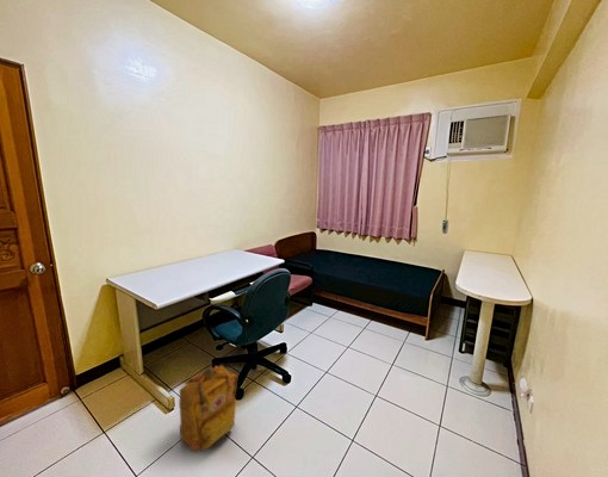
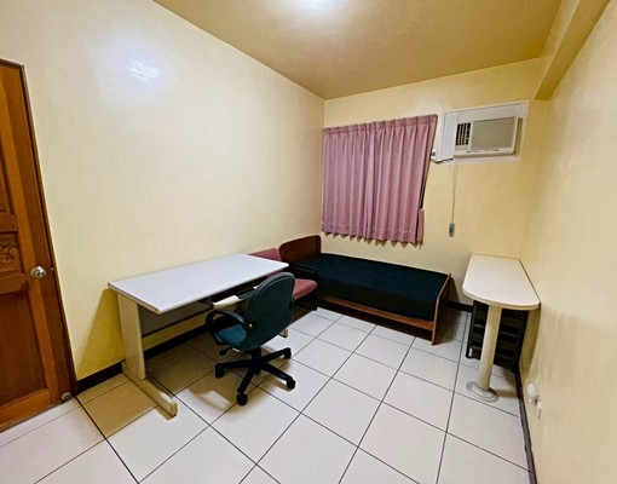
- backpack [178,364,238,453]
